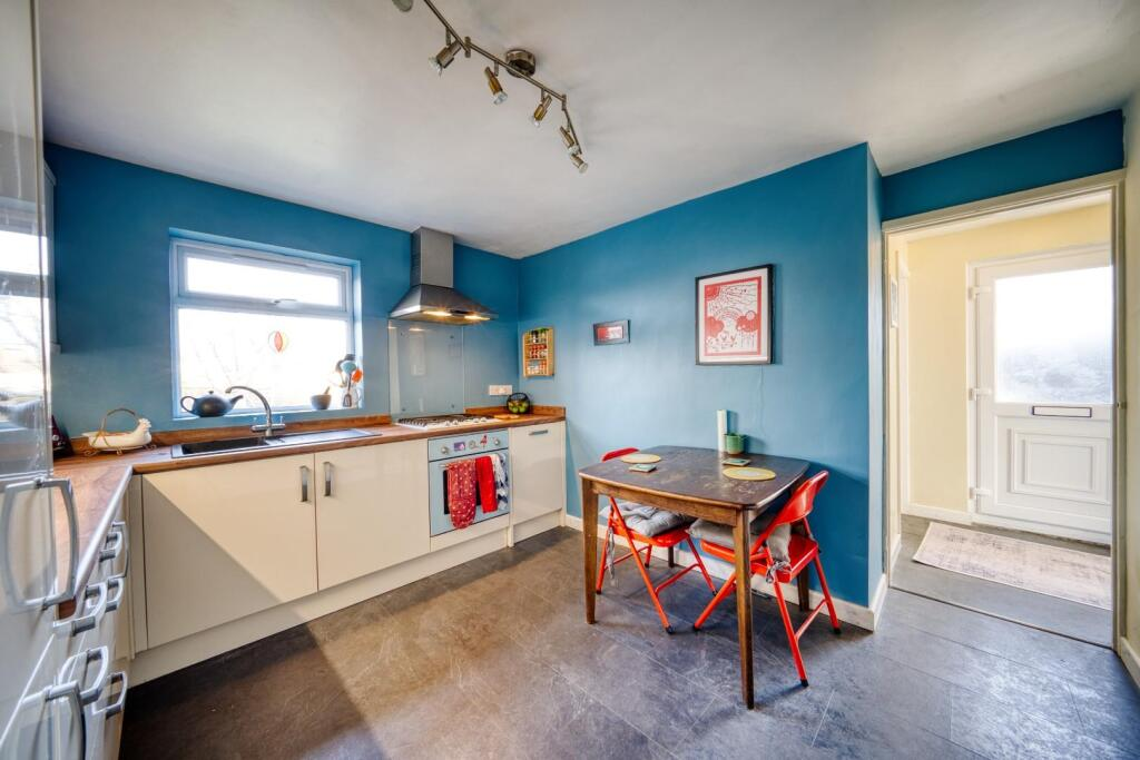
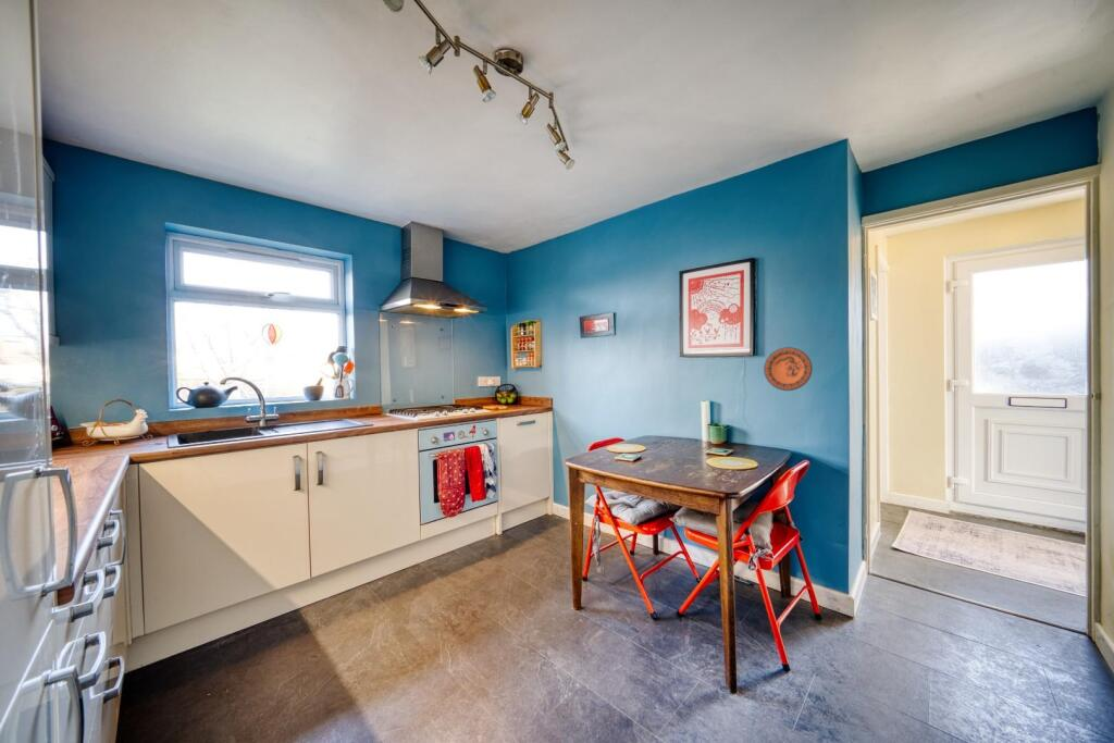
+ decorative plate [763,346,814,392]
